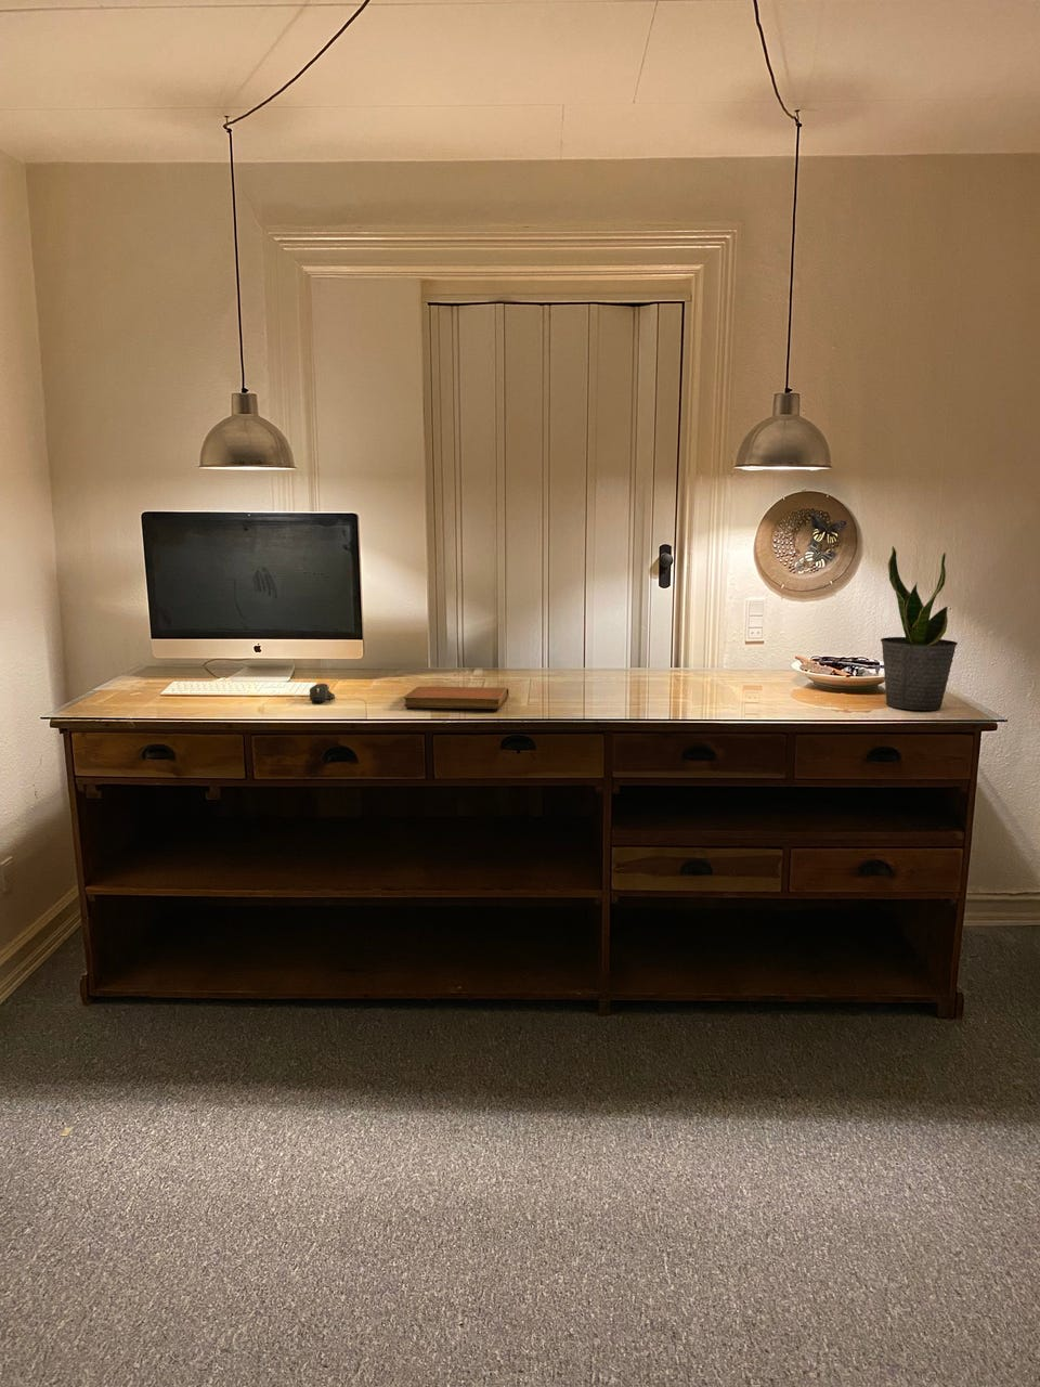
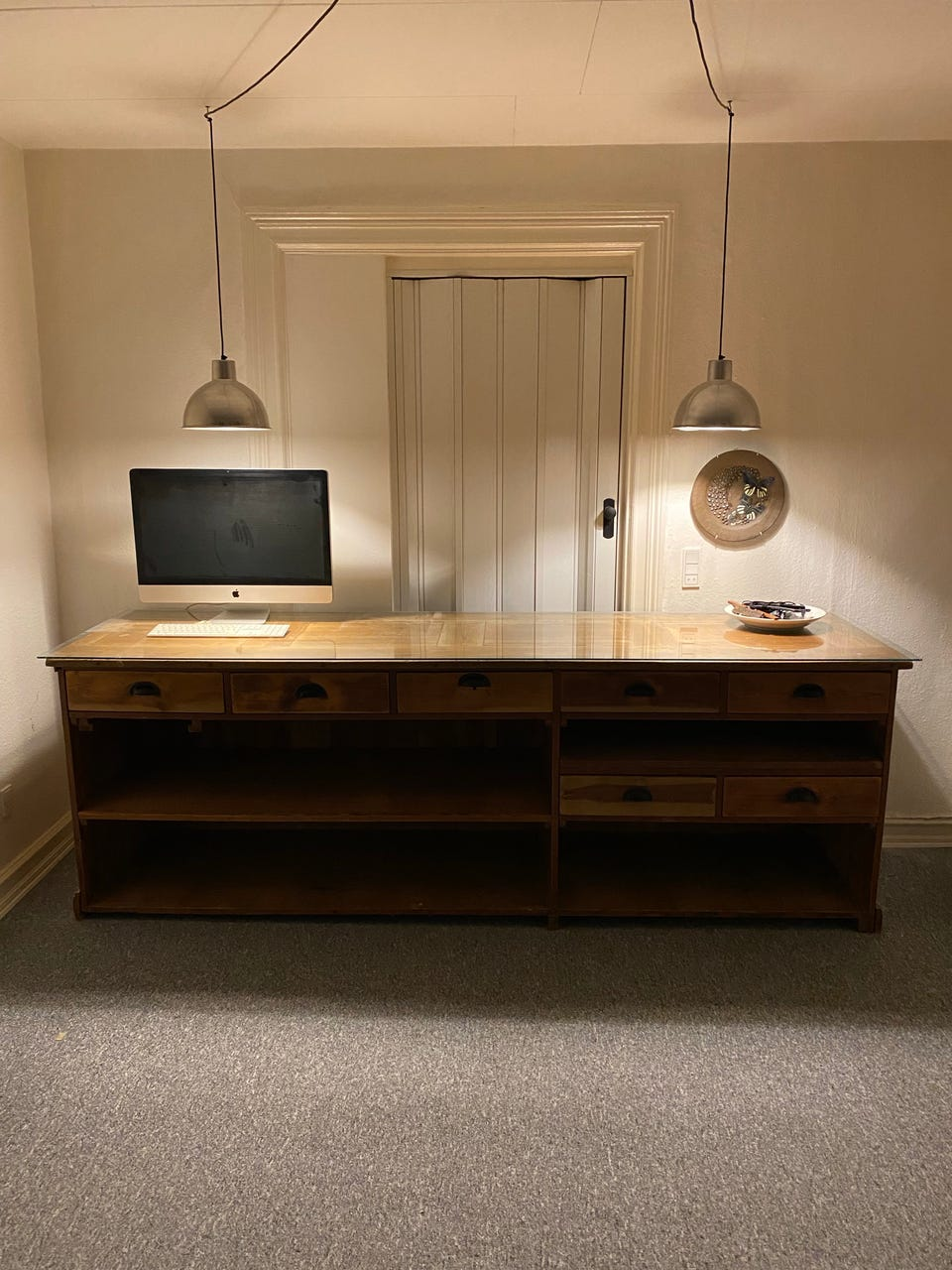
- computer mouse [309,683,335,703]
- potted plant [879,545,959,711]
- notebook [403,686,510,710]
